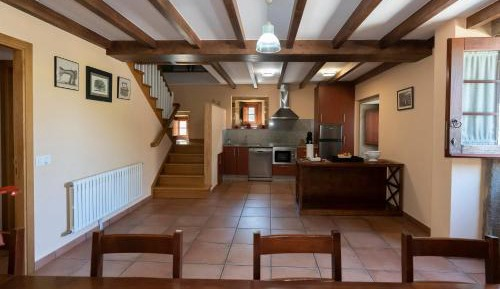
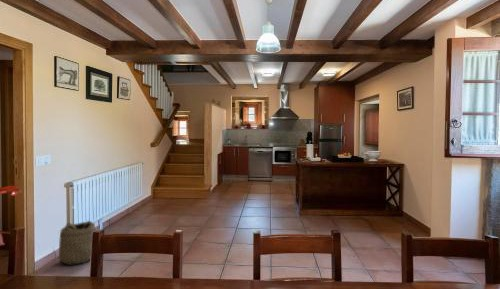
+ basket [52,220,97,265]
